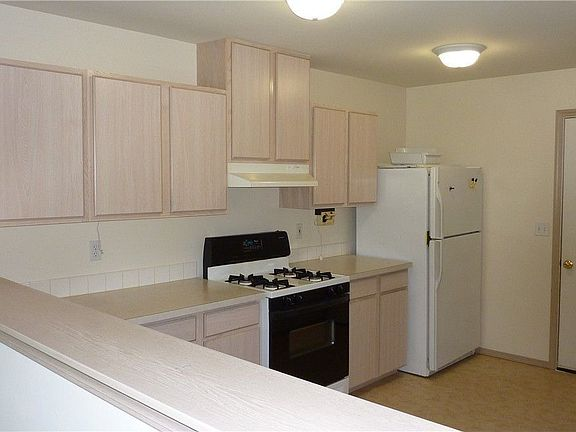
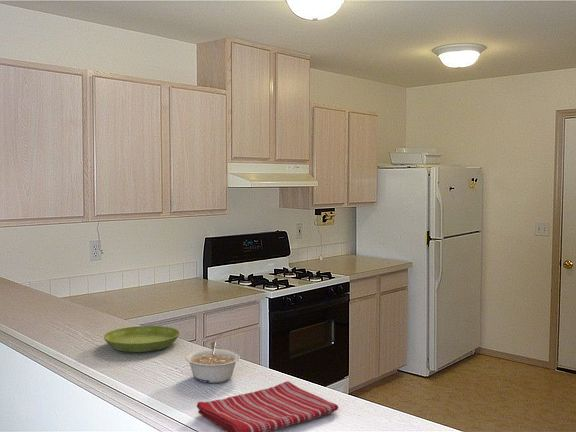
+ legume [184,341,241,384]
+ saucer [103,325,181,353]
+ dish towel [196,380,339,432]
